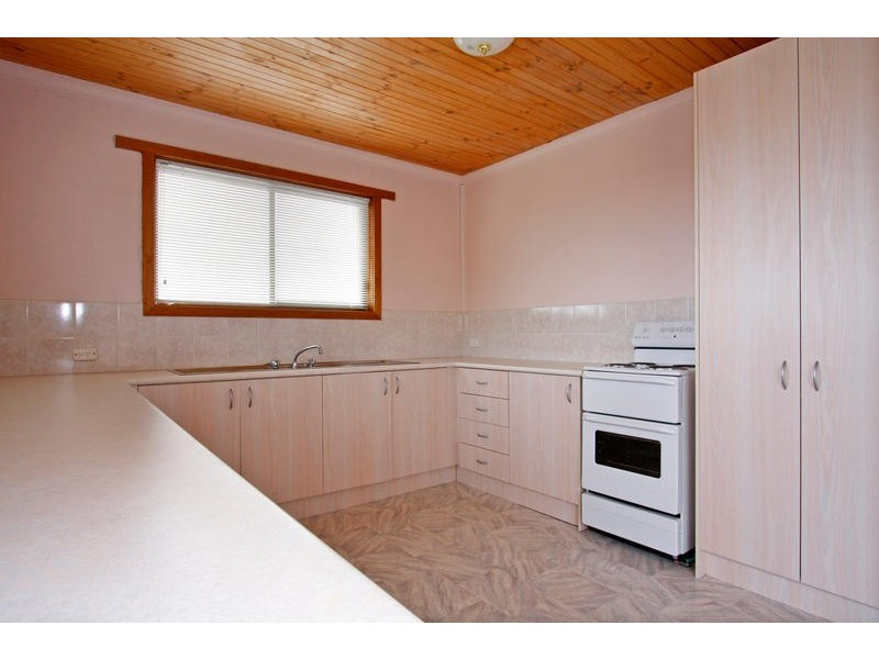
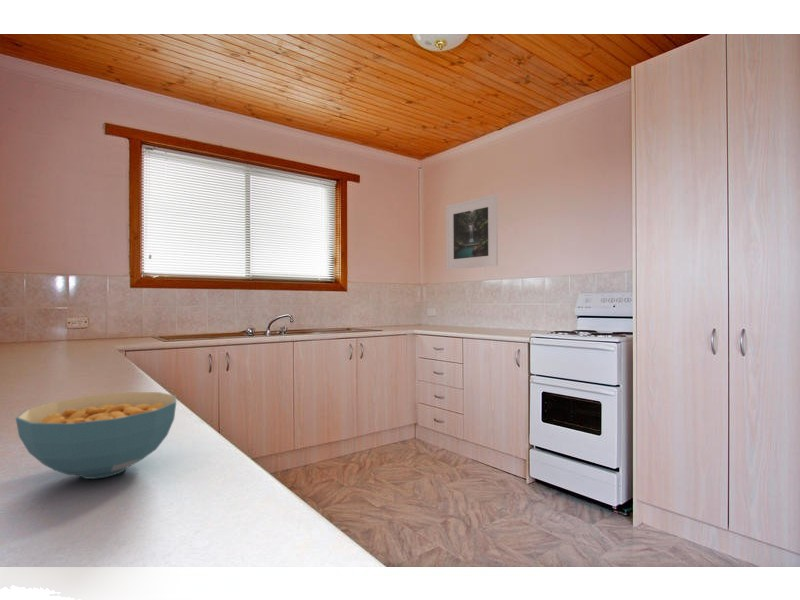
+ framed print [445,194,499,270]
+ cereal bowl [15,391,177,480]
